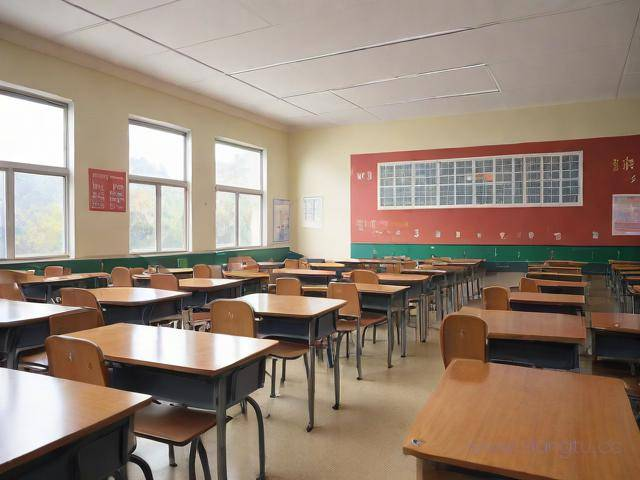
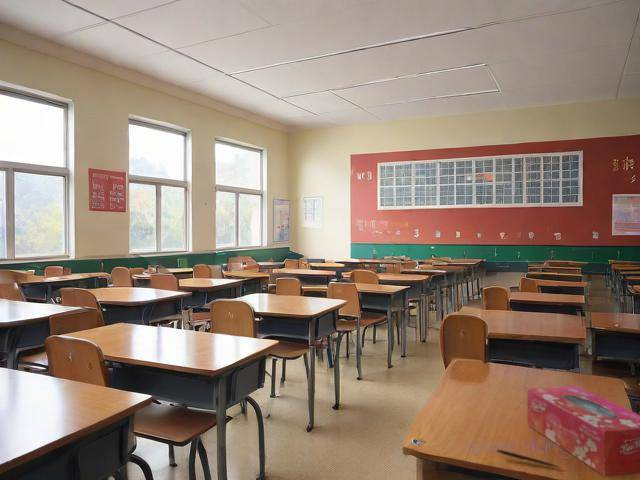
+ tissue box [526,385,640,477]
+ pen [496,449,563,469]
